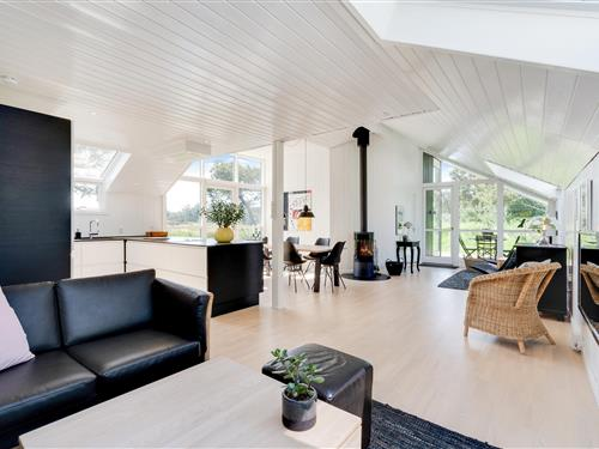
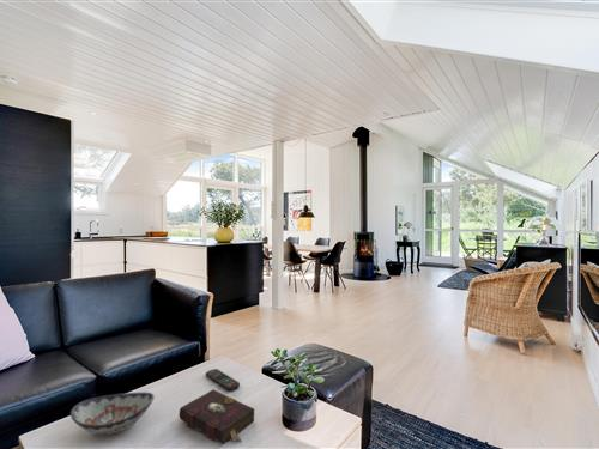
+ book [179,389,255,445]
+ decorative bowl [69,390,156,436]
+ remote control [205,368,241,392]
